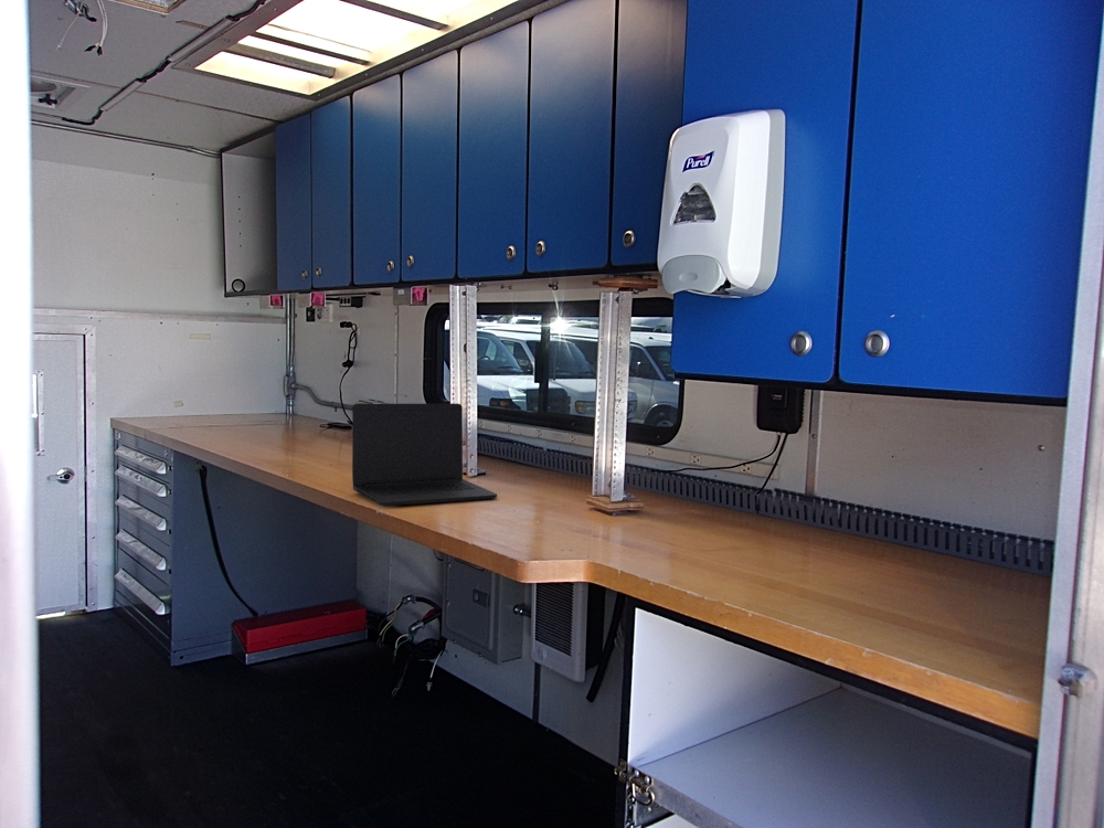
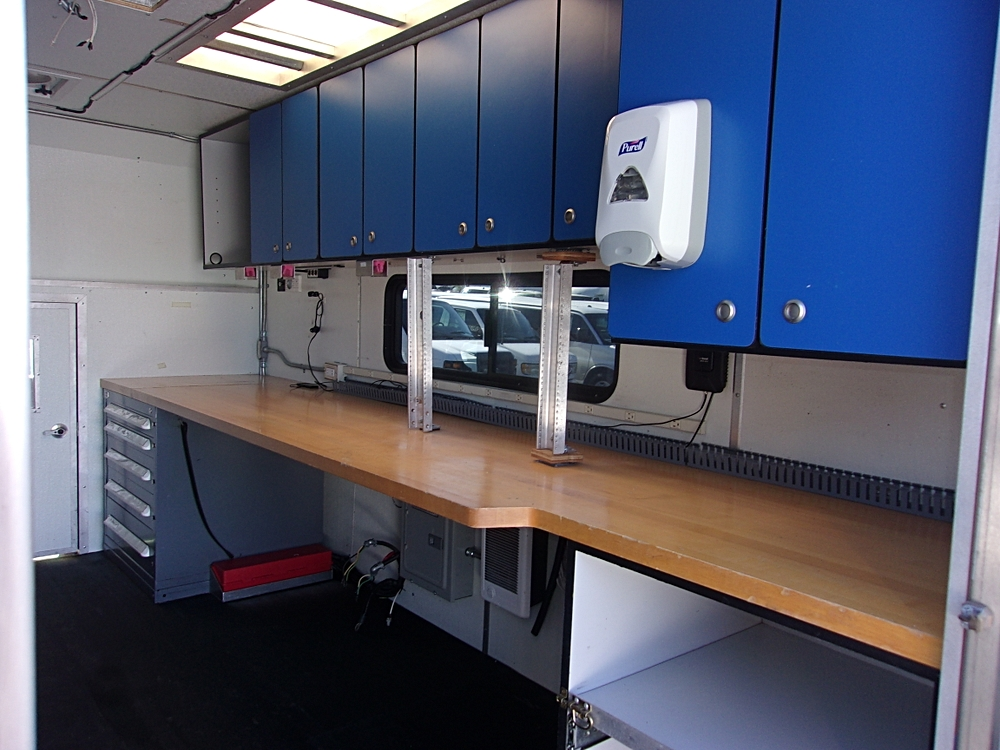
- laptop [351,403,498,508]
